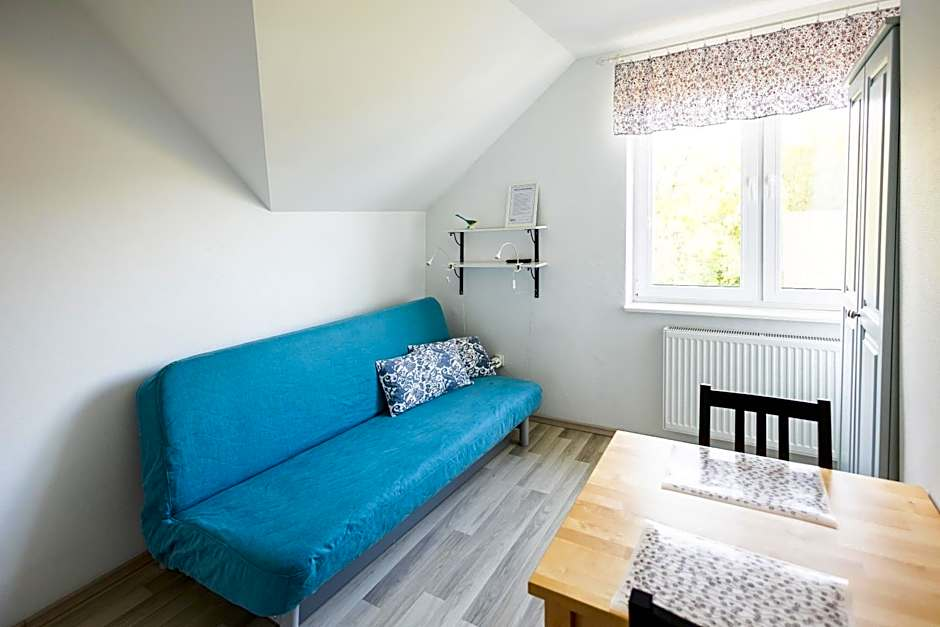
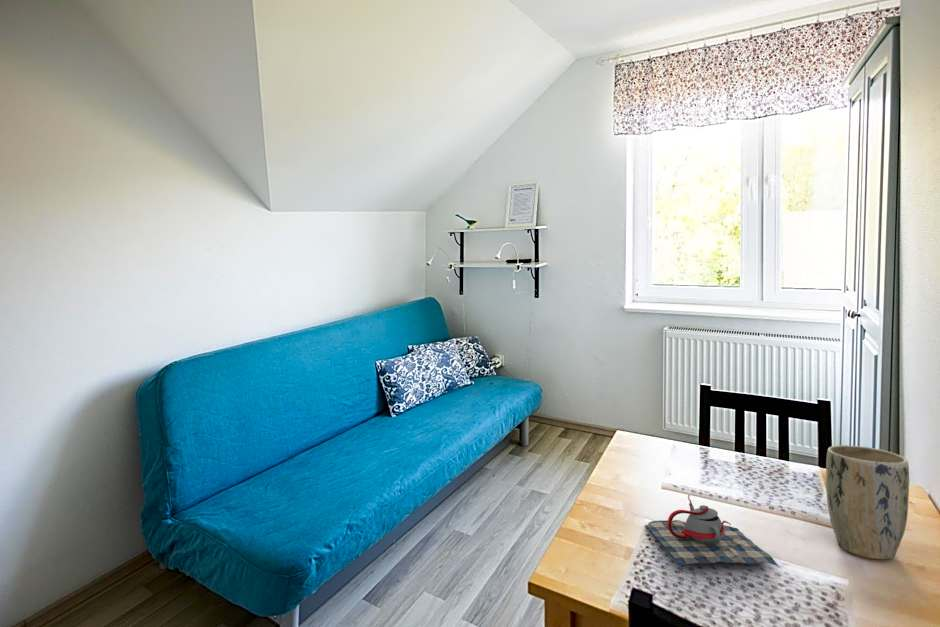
+ teapot [644,494,779,567]
+ plant pot [825,444,910,560]
